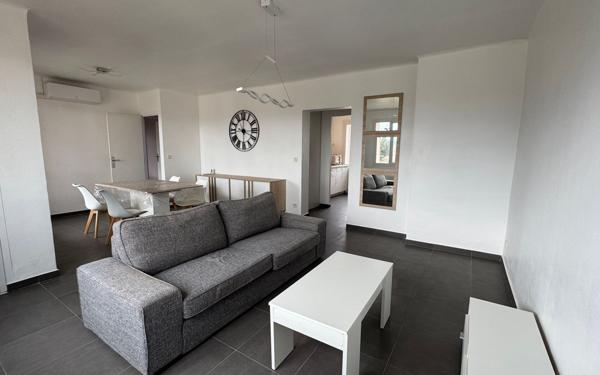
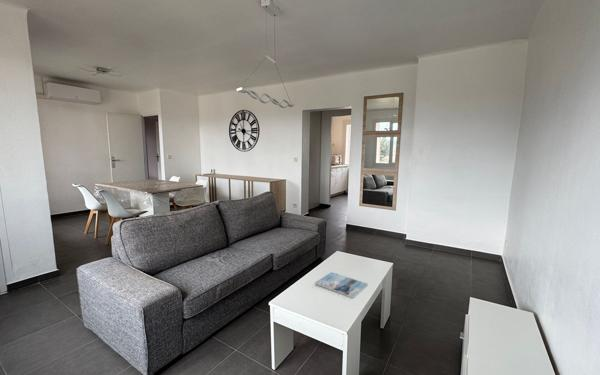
+ magazine [314,271,369,299]
